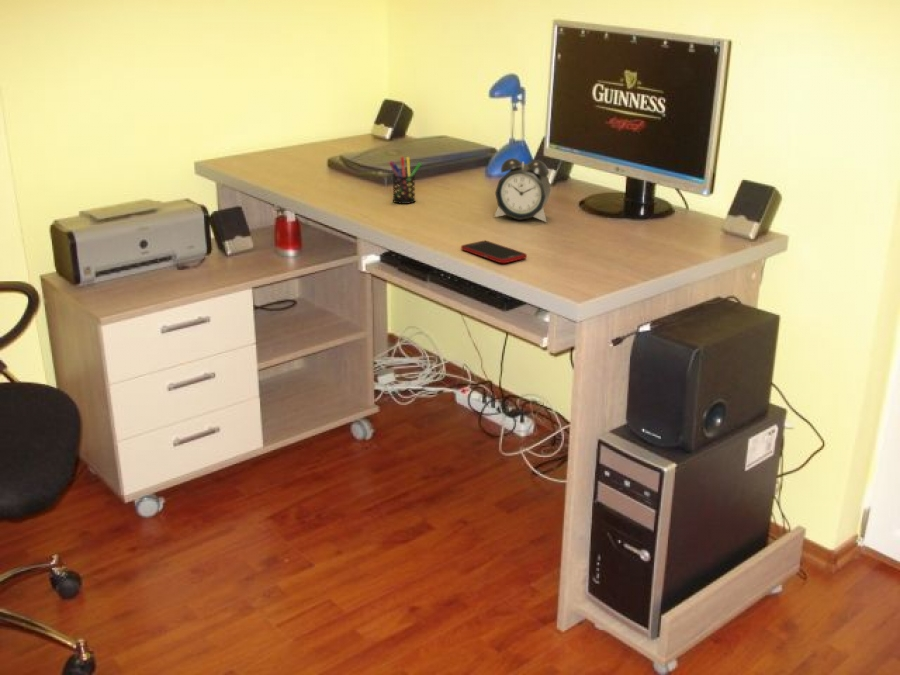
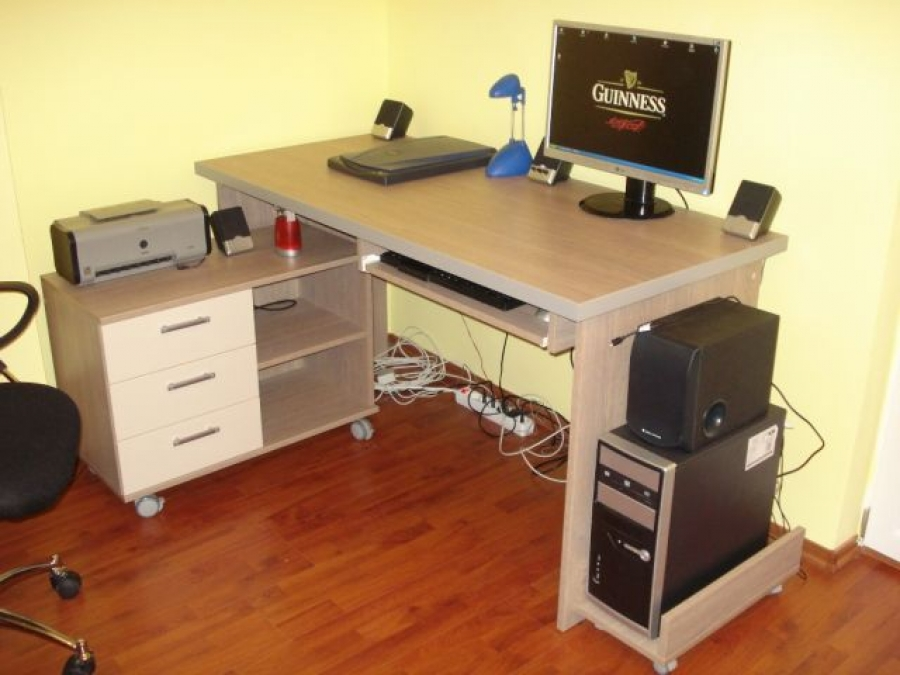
- pen holder [388,156,422,205]
- cell phone [460,240,528,264]
- alarm clock [493,157,552,223]
